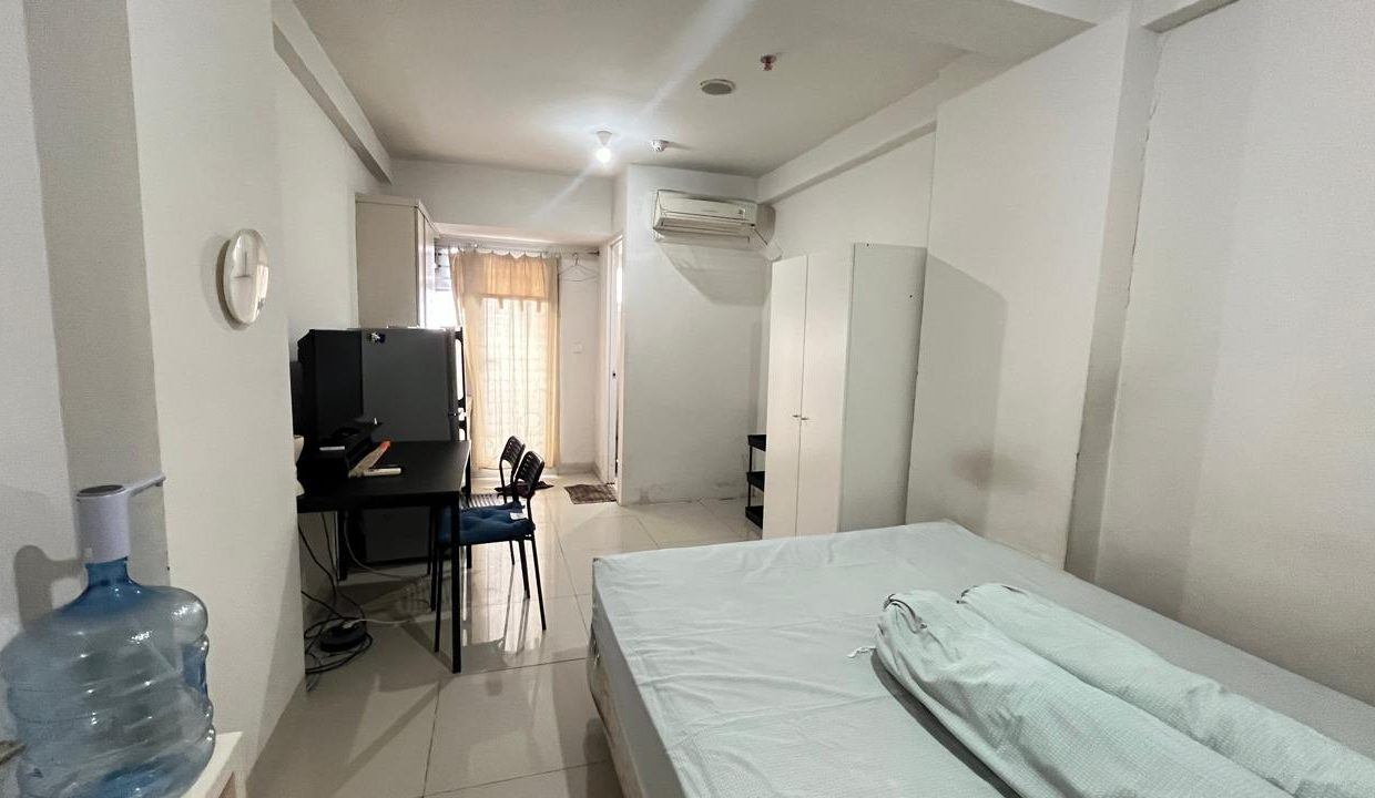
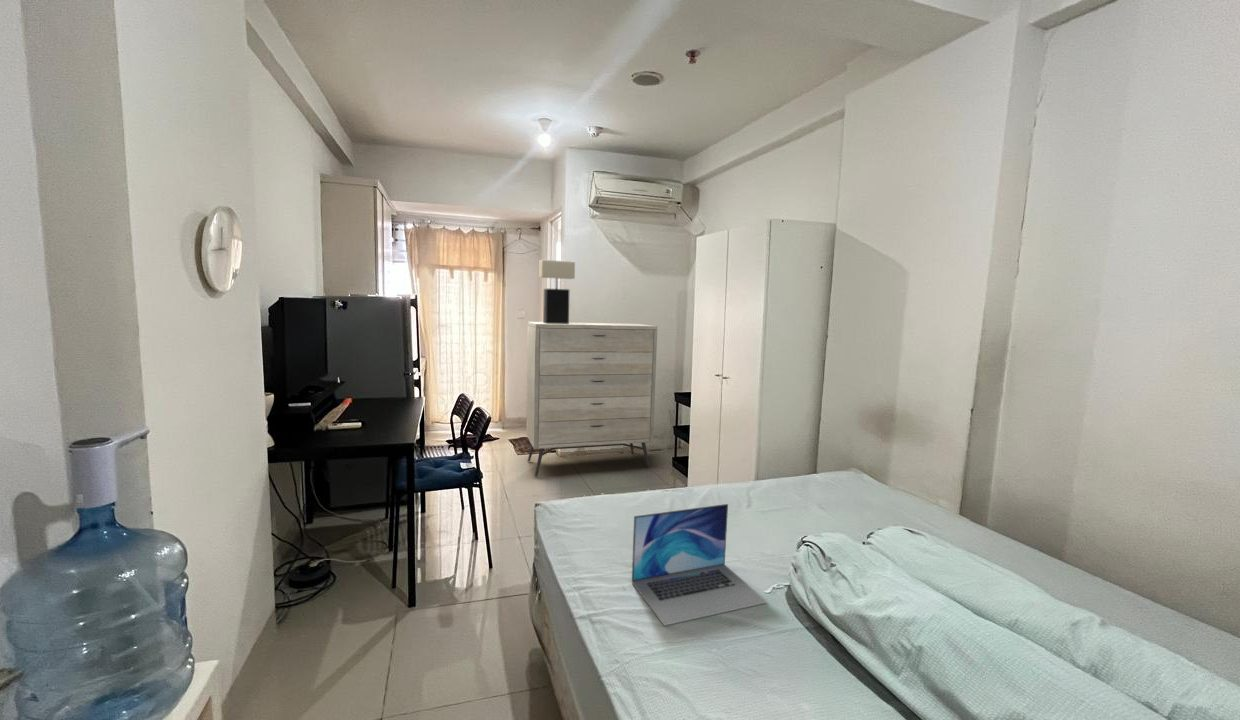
+ dresser [525,321,658,477]
+ table lamp [538,259,576,324]
+ laptop [631,503,768,627]
